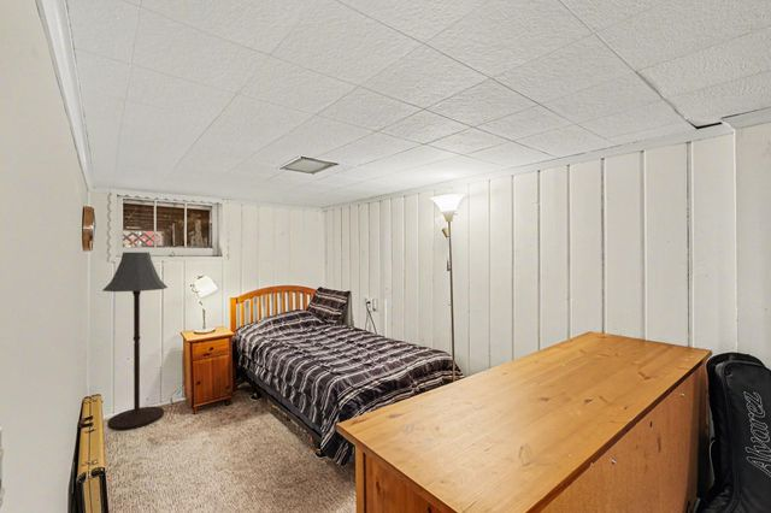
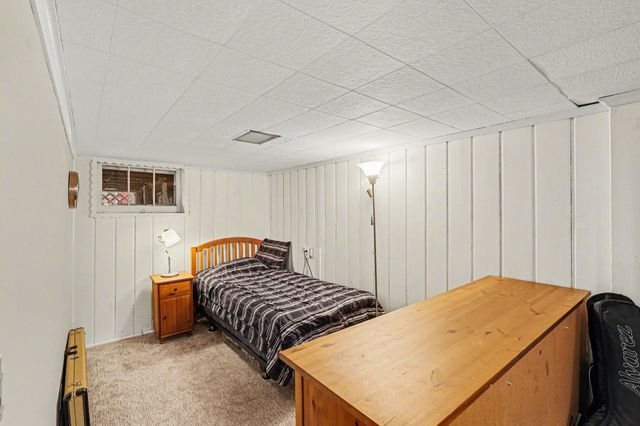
- floor lamp [101,252,169,431]
